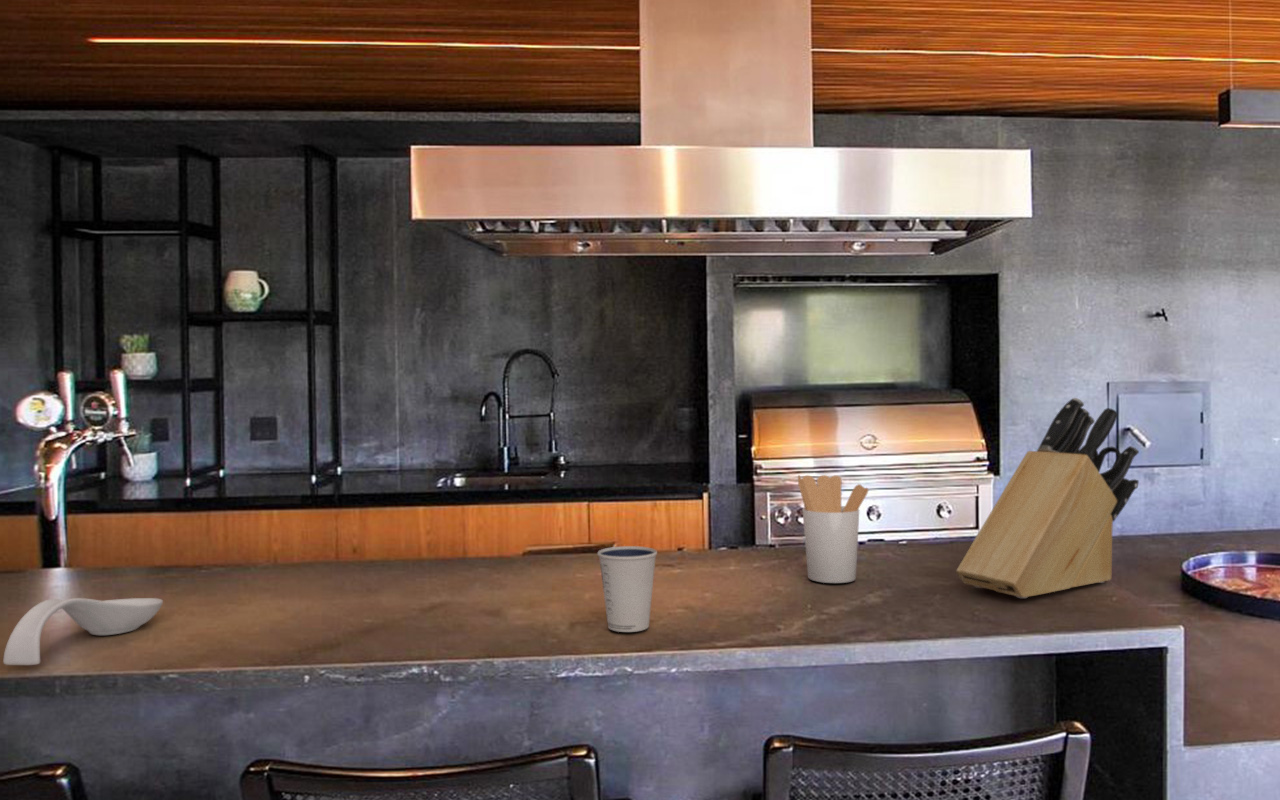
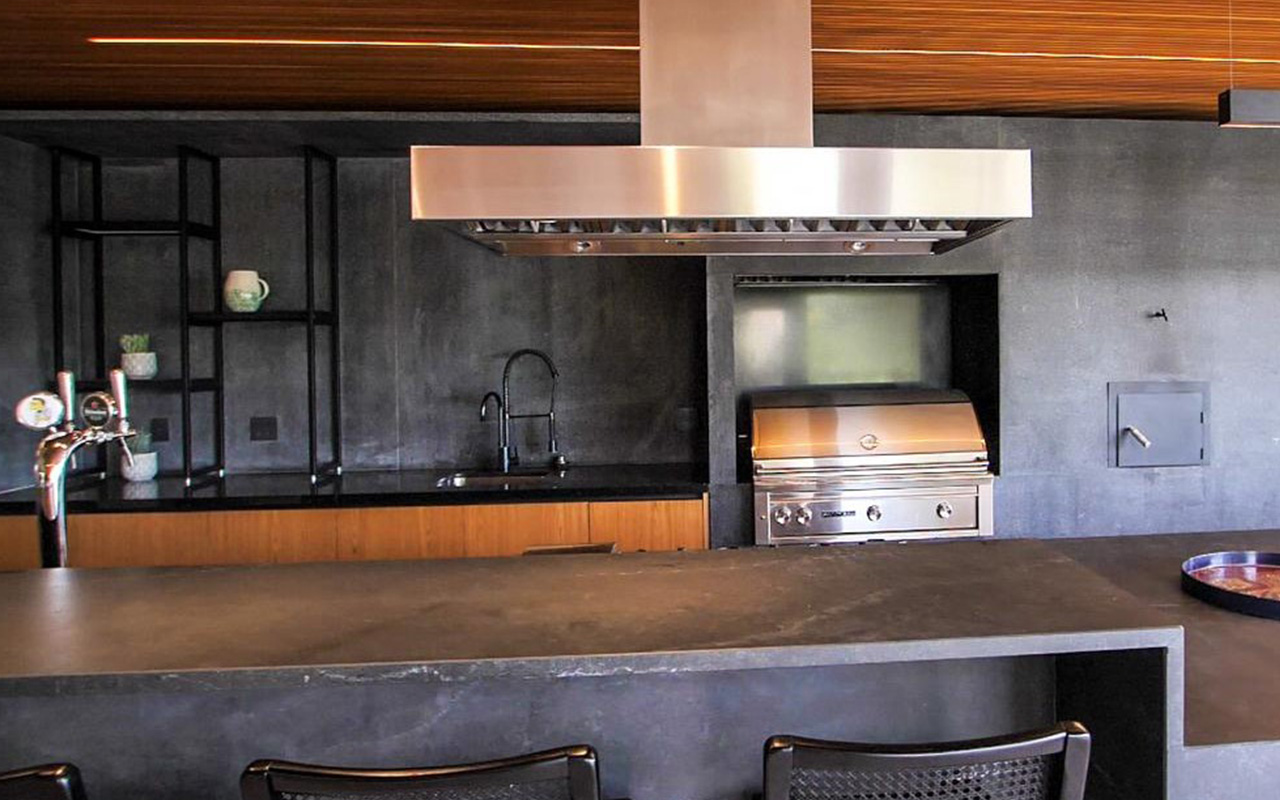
- knife block [955,397,1140,599]
- dixie cup [596,545,658,633]
- utensil holder [797,474,869,584]
- spoon rest [2,597,164,666]
